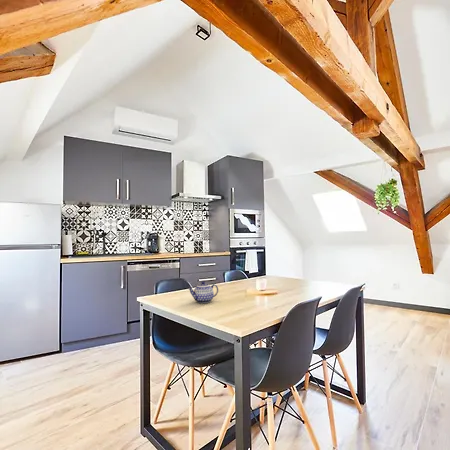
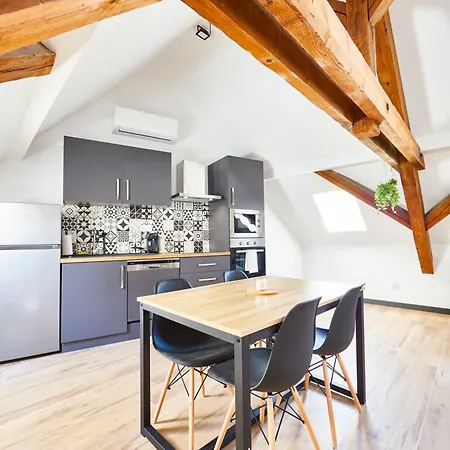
- teapot [187,281,219,304]
